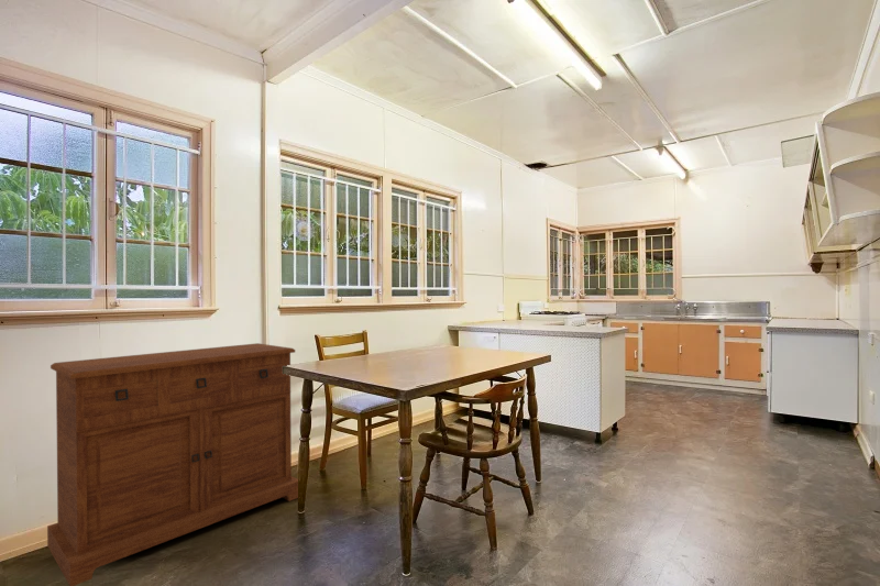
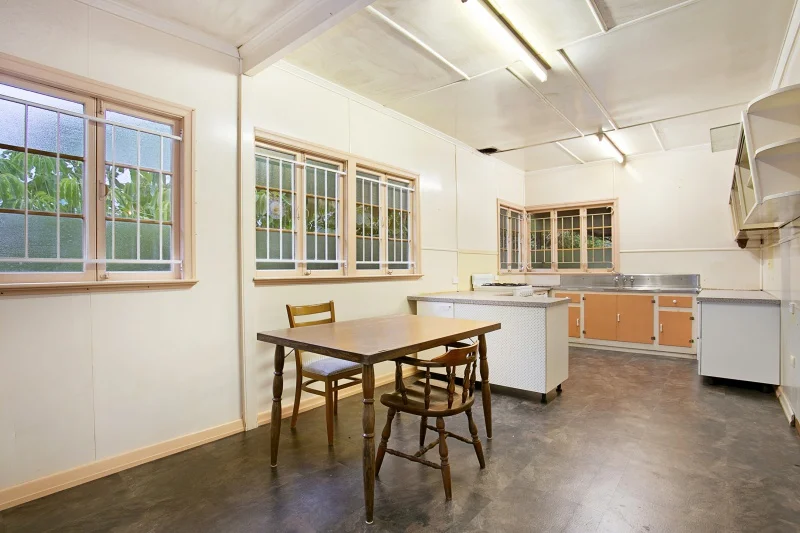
- sideboard [46,342,299,586]
